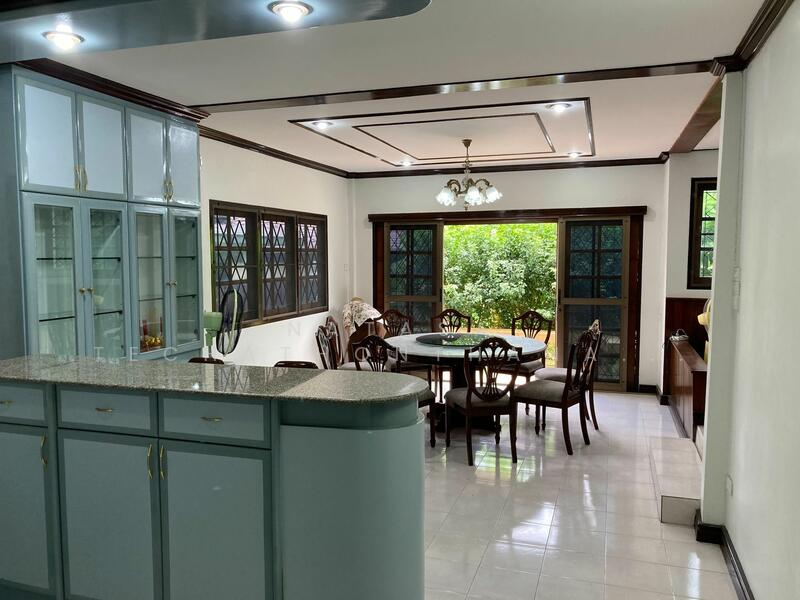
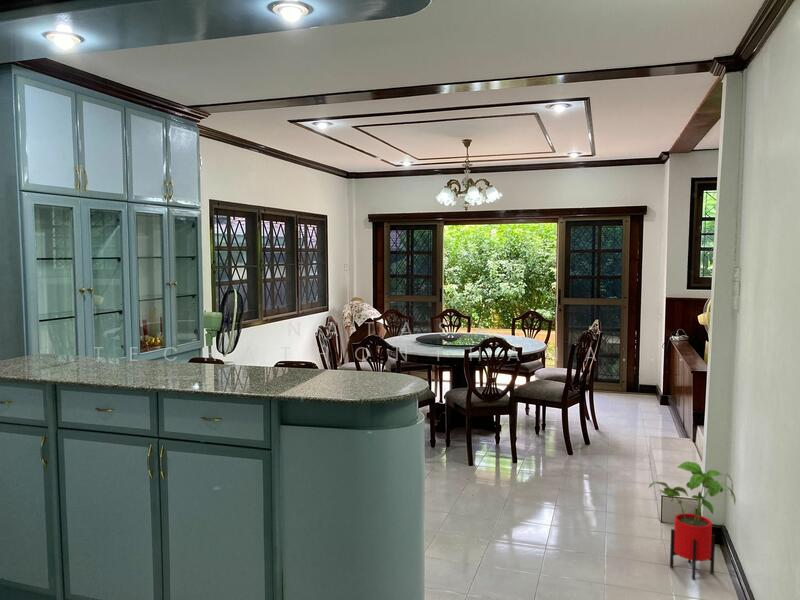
+ house plant [648,460,737,580]
